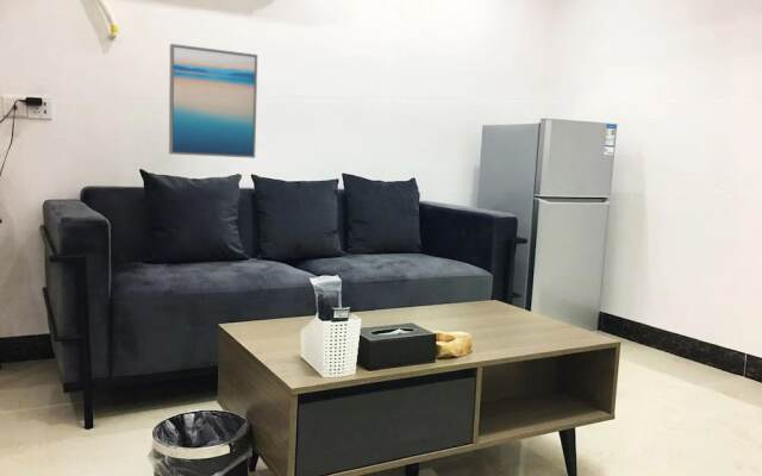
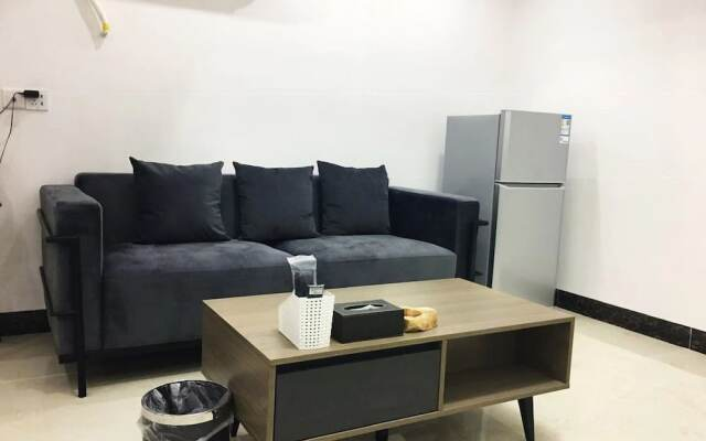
- wall art [168,43,258,159]
